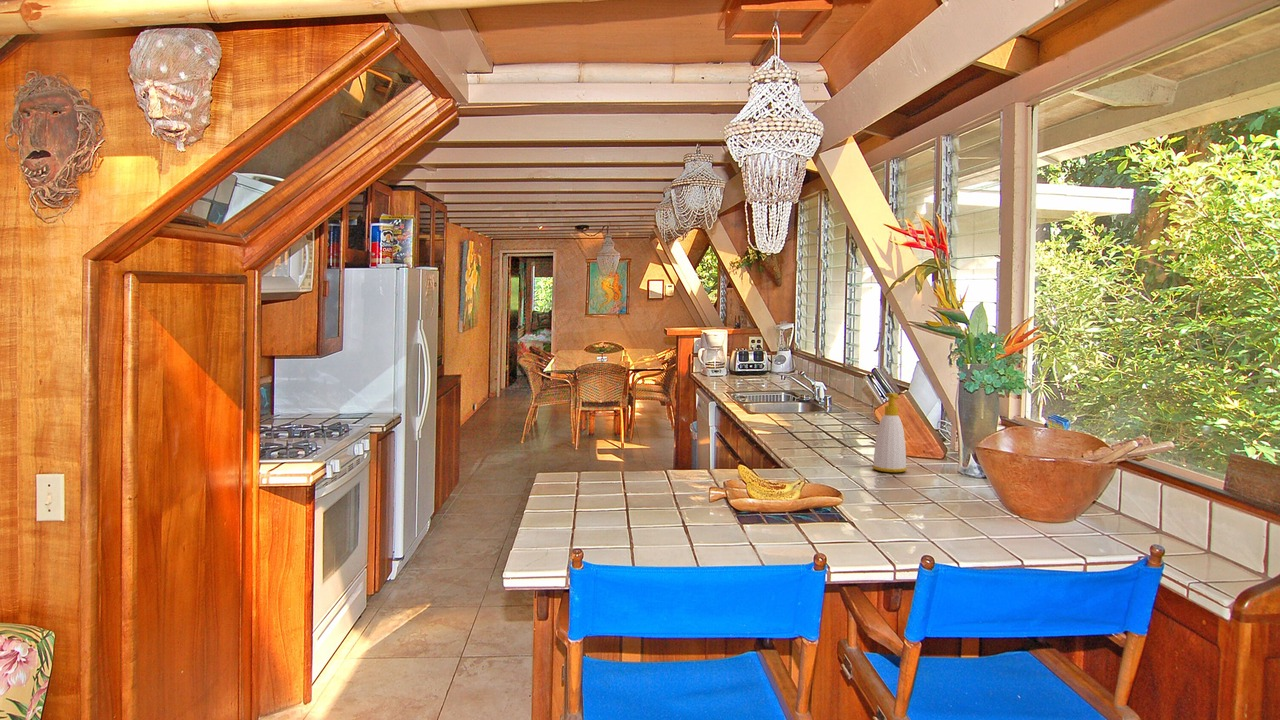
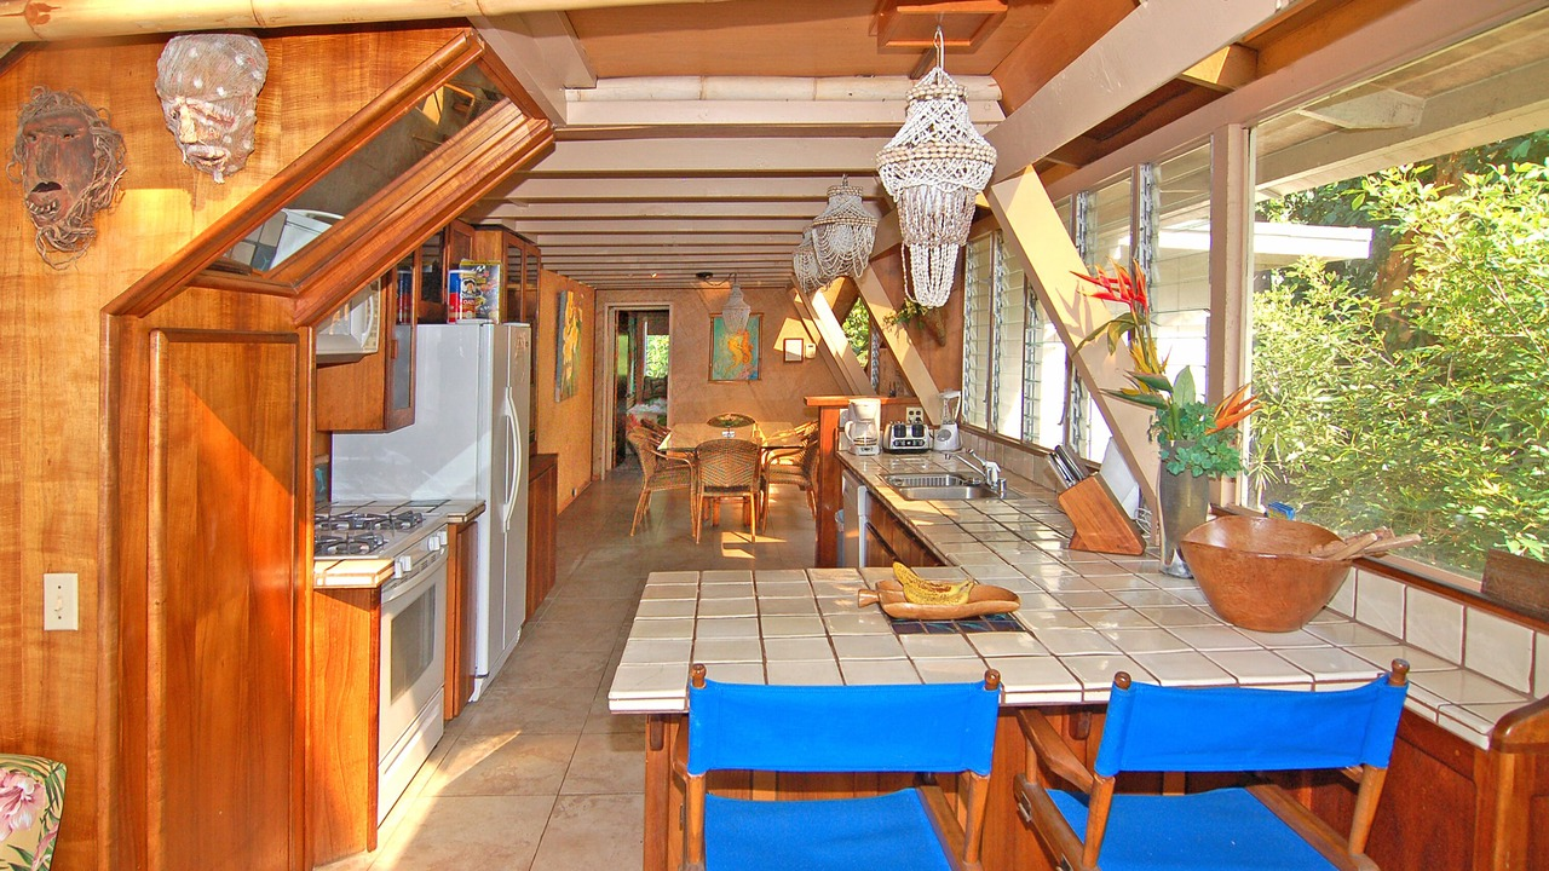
- soap bottle [872,392,908,473]
